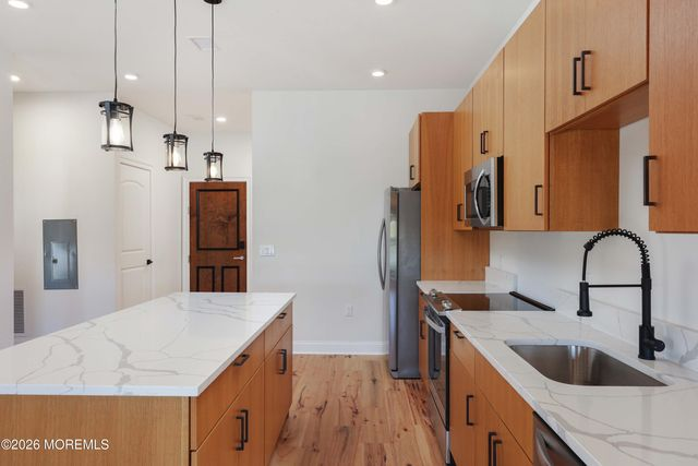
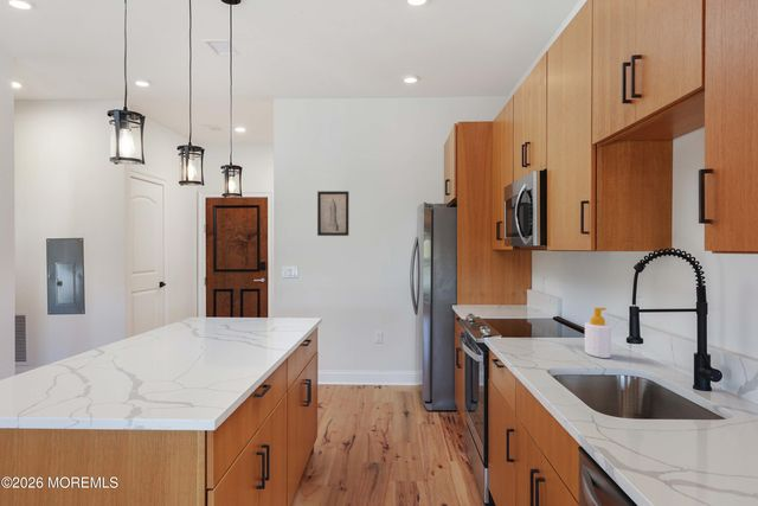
+ wall art [316,190,349,237]
+ soap bottle [584,307,612,359]
